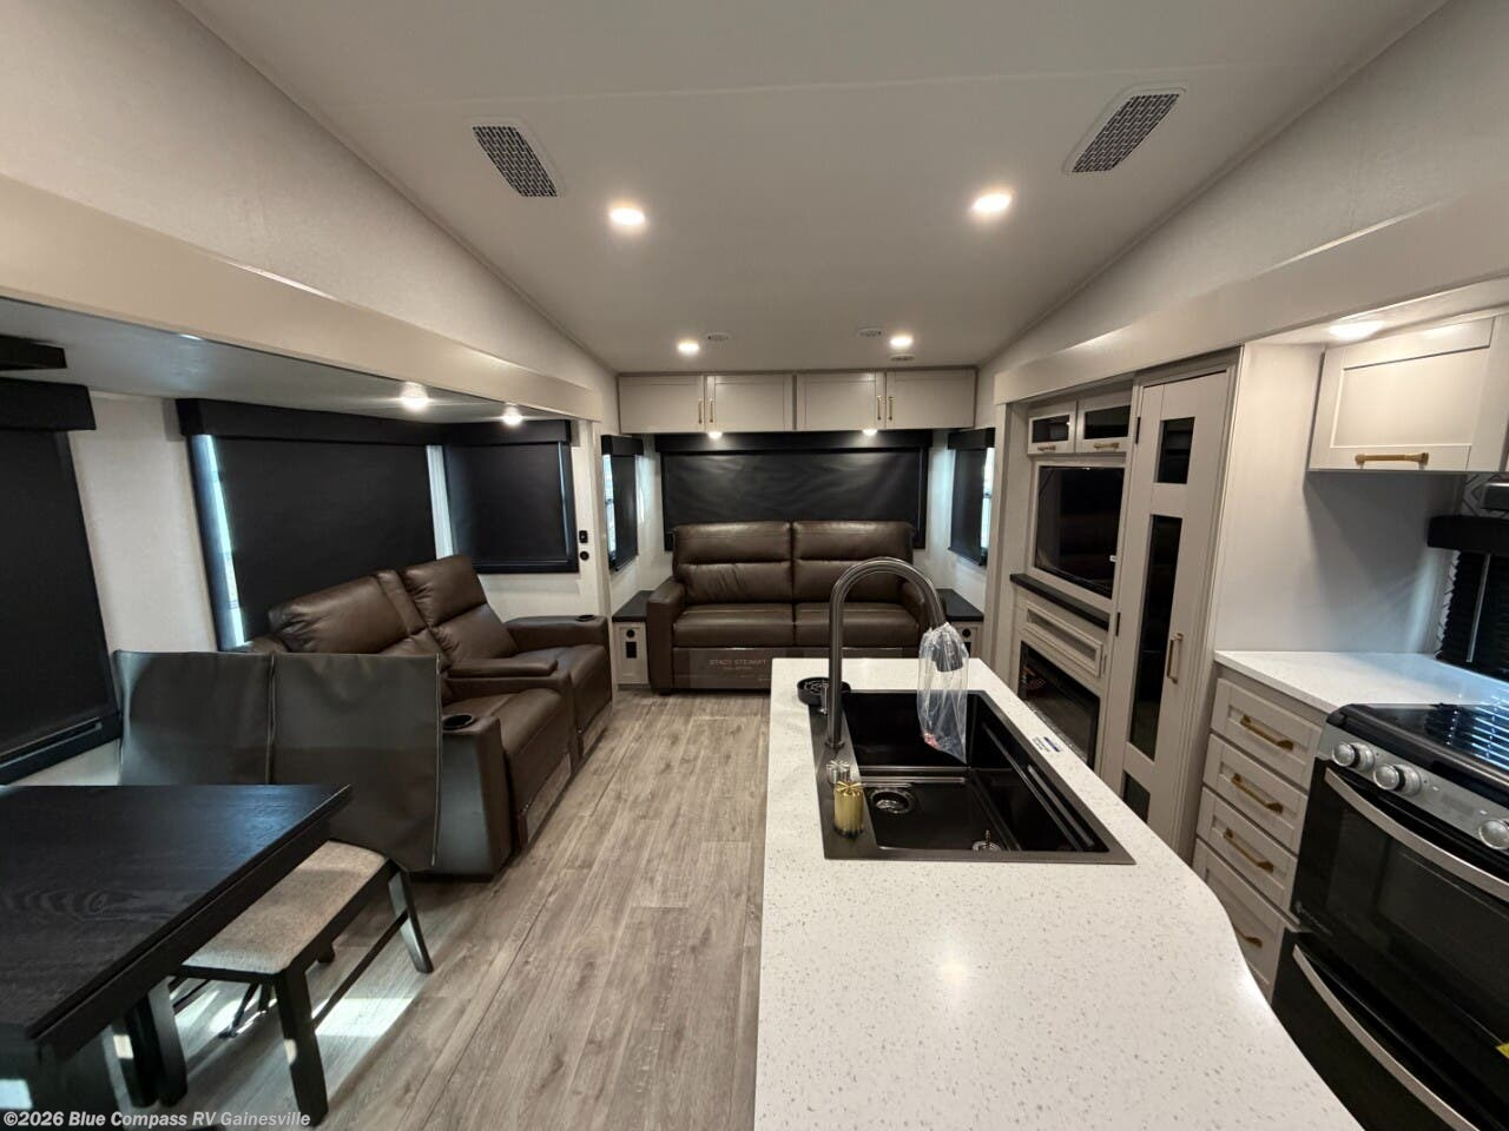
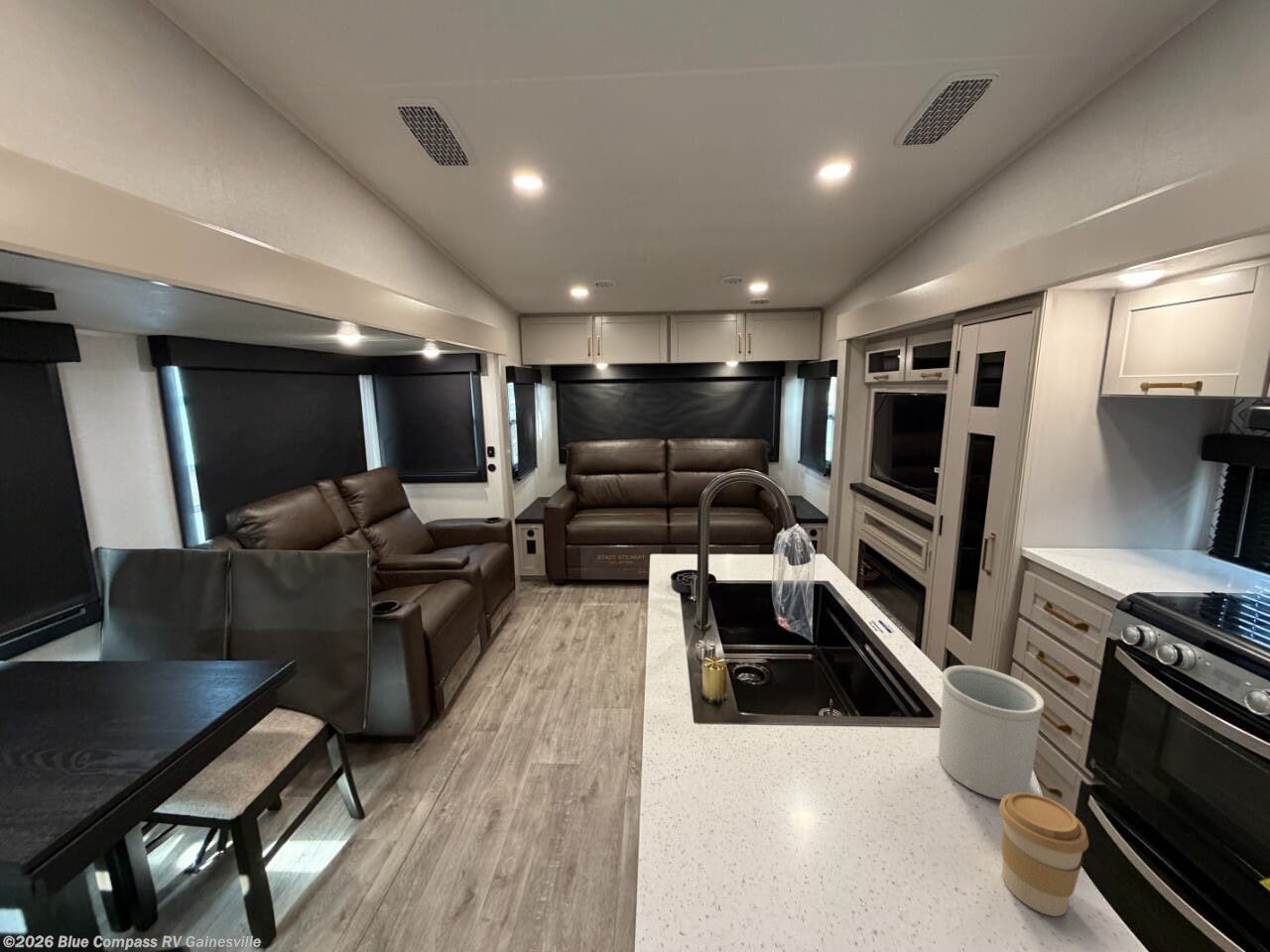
+ utensil holder [938,664,1045,800]
+ coffee cup [998,791,1089,917]
